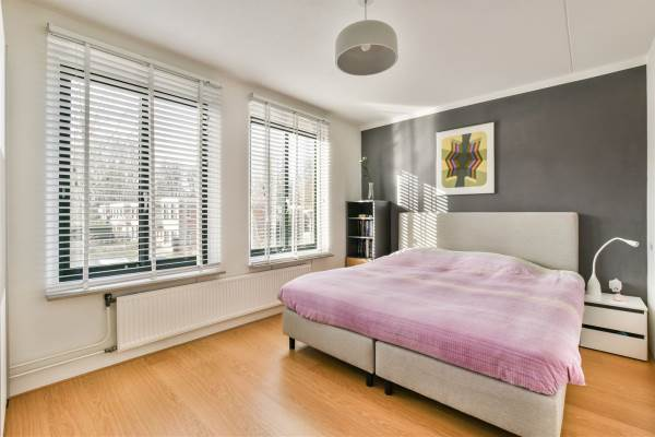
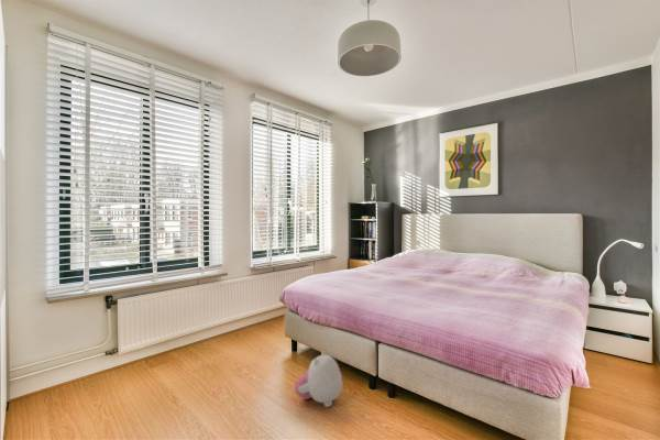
+ plush toy [294,350,343,408]
